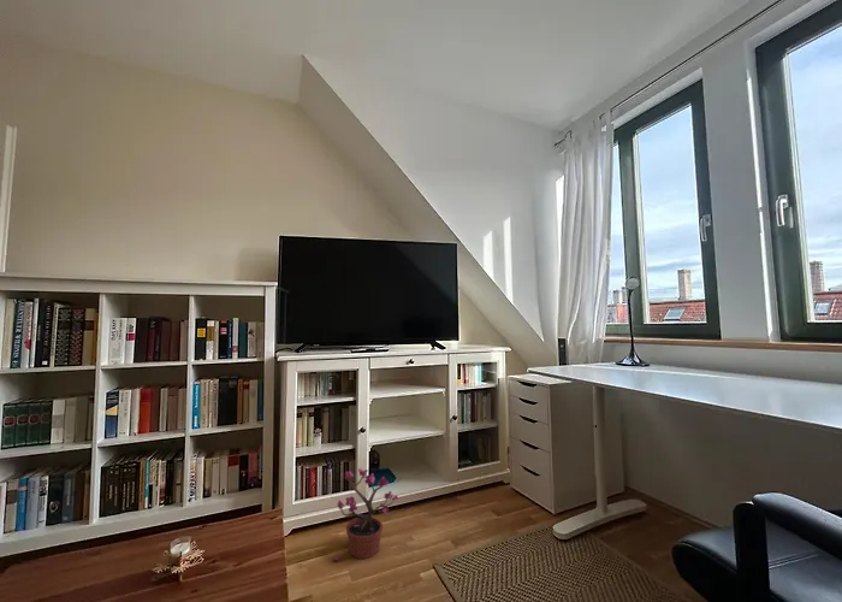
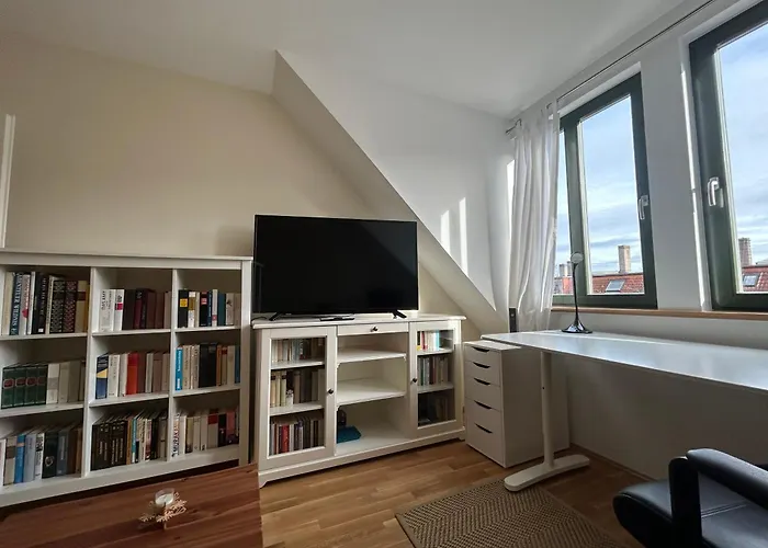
- potted plant [333,467,399,561]
